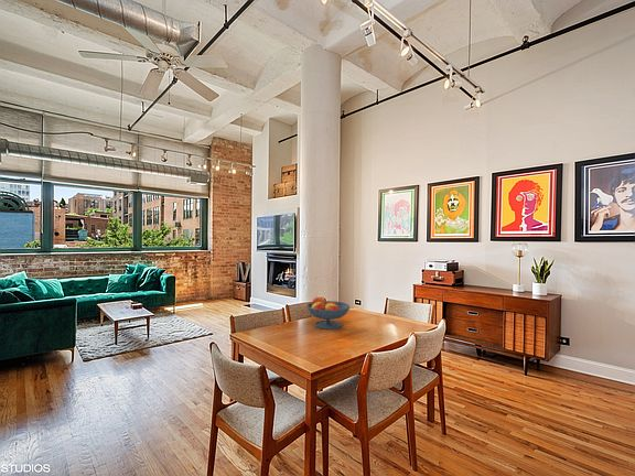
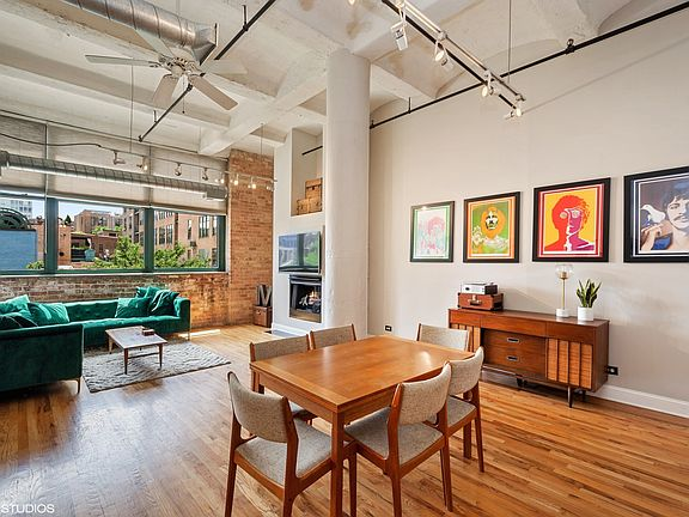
- fruit bowl [305,295,352,331]
